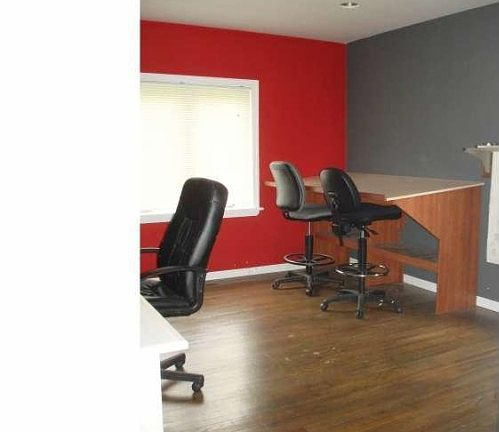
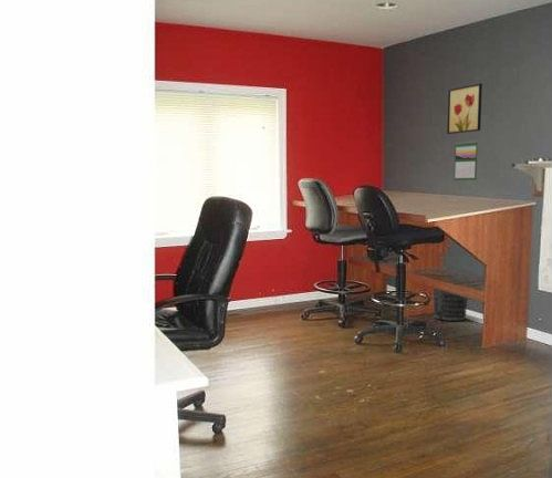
+ wastebasket [433,288,468,322]
+ calendar [454,141,479,181]
+ wall art [446,82,483,135]
